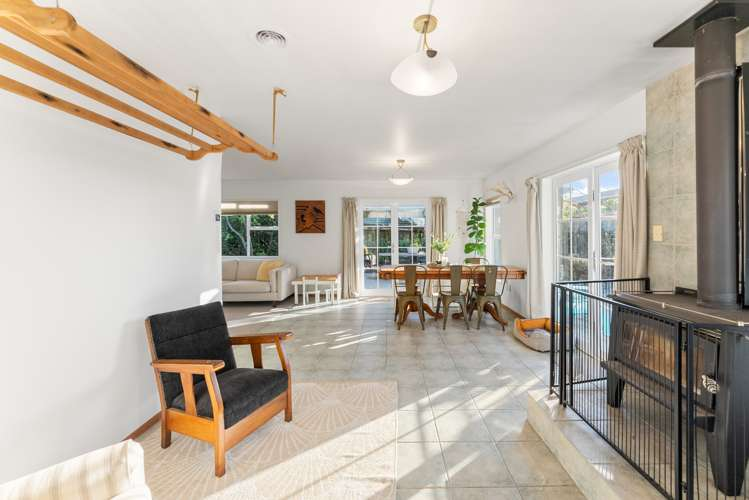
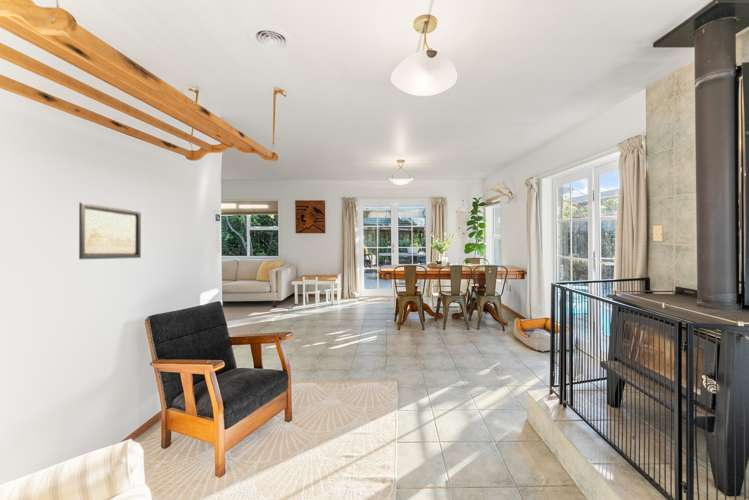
+ wall art [78,202,142,260]
